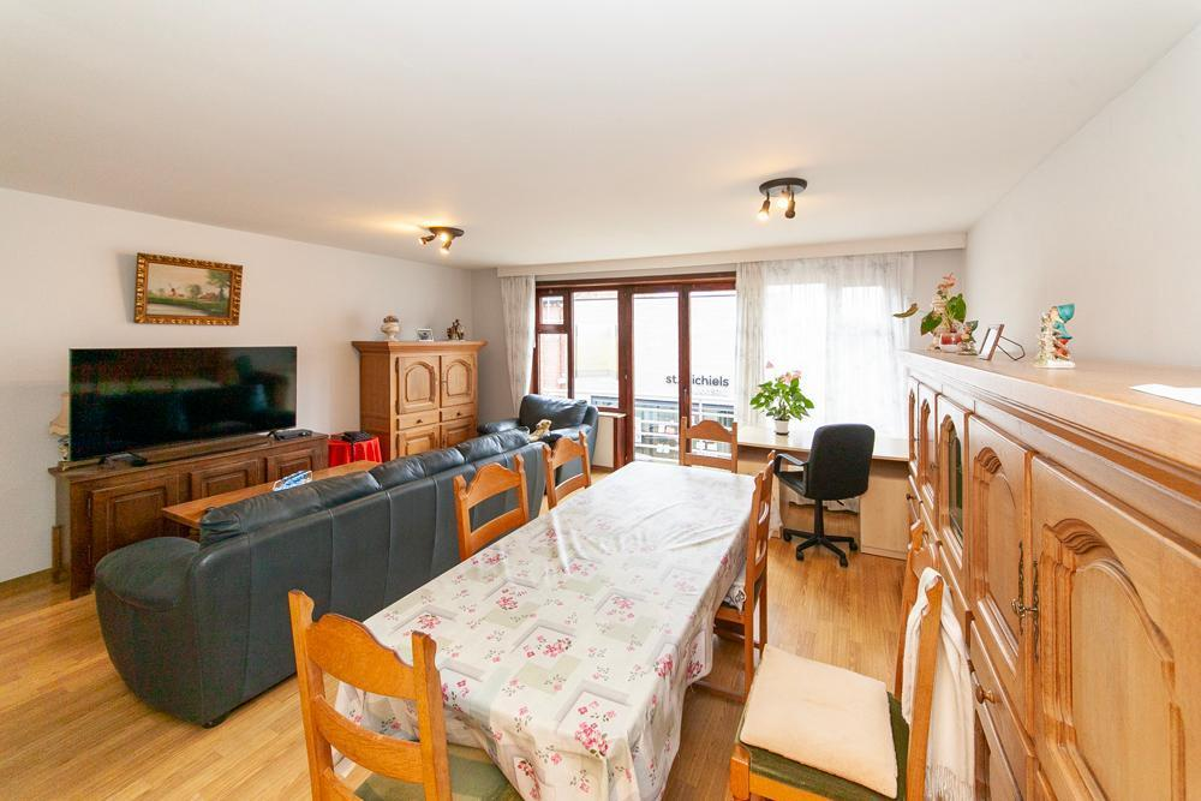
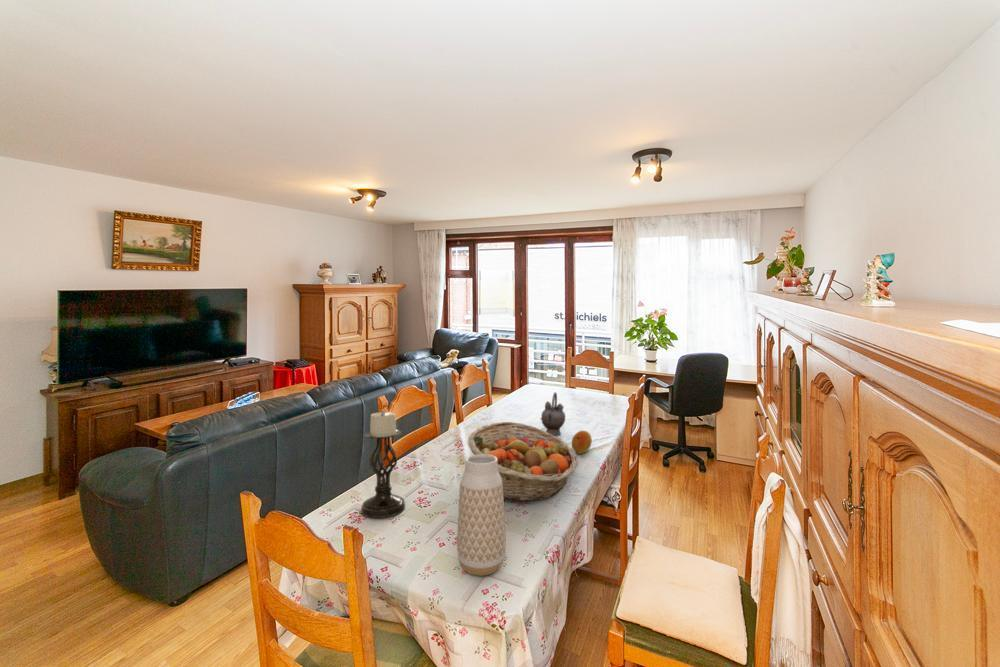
+ fruit [571,429,593,455]
+ teapot [539,391,566,436]
+ fruit basket [467,421,579,502]
+ vase [456,454,507,577]
+ candle holder [360,409,406,519]
